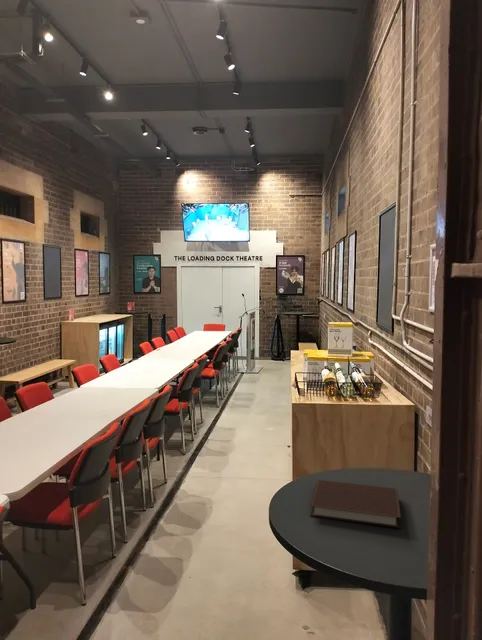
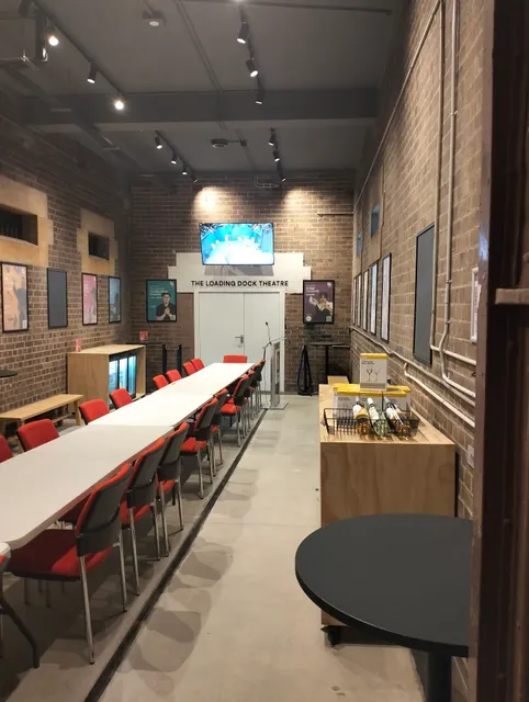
- notebook [309,479,402,529]
